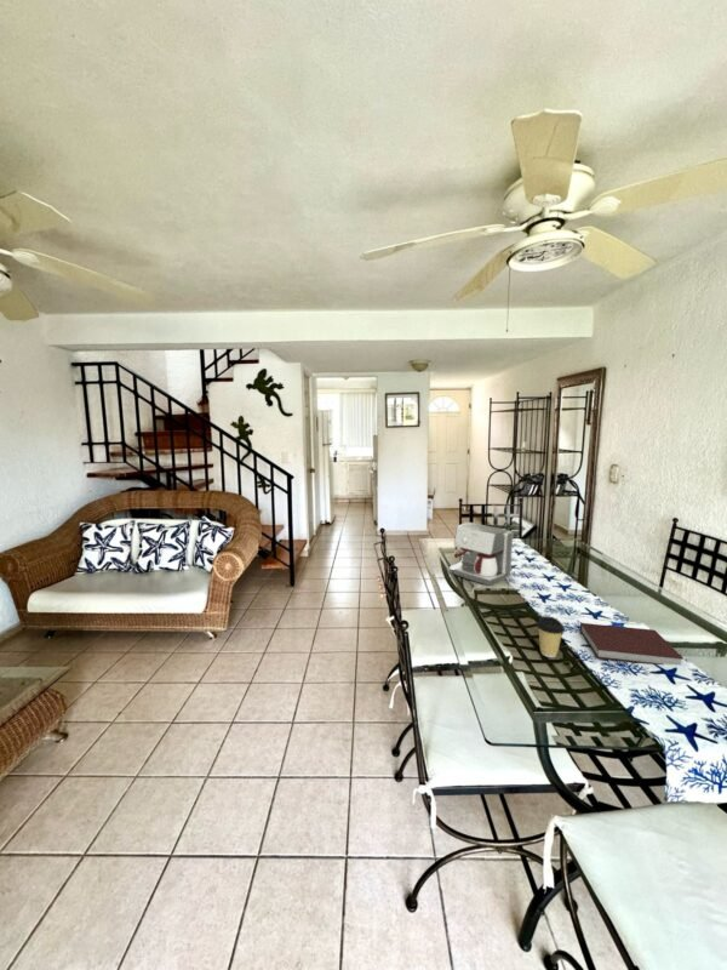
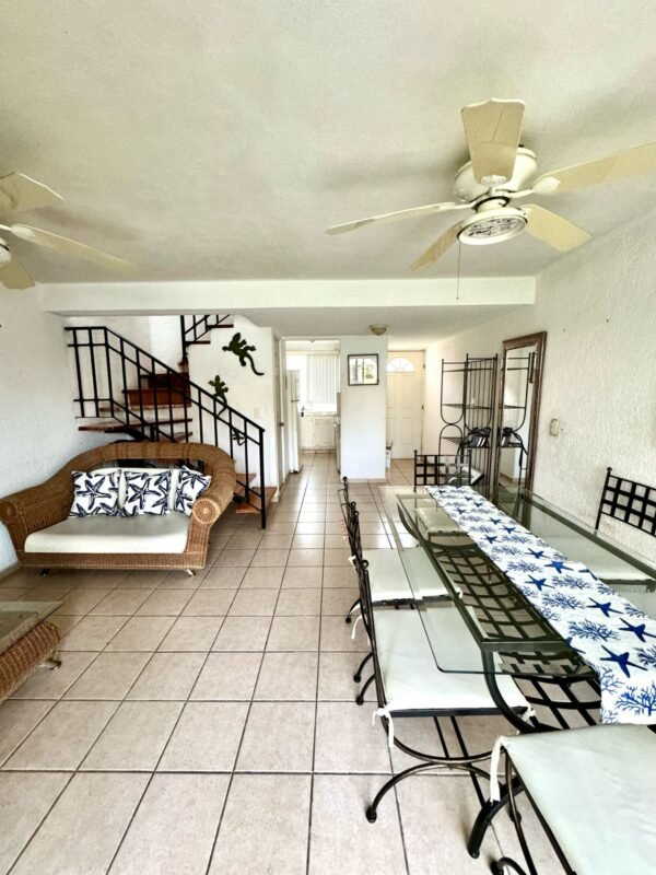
- coffee cup [536,616,566,658]
- notebook [579,622,685,666]
- coffee maker [448,521,514,587]
